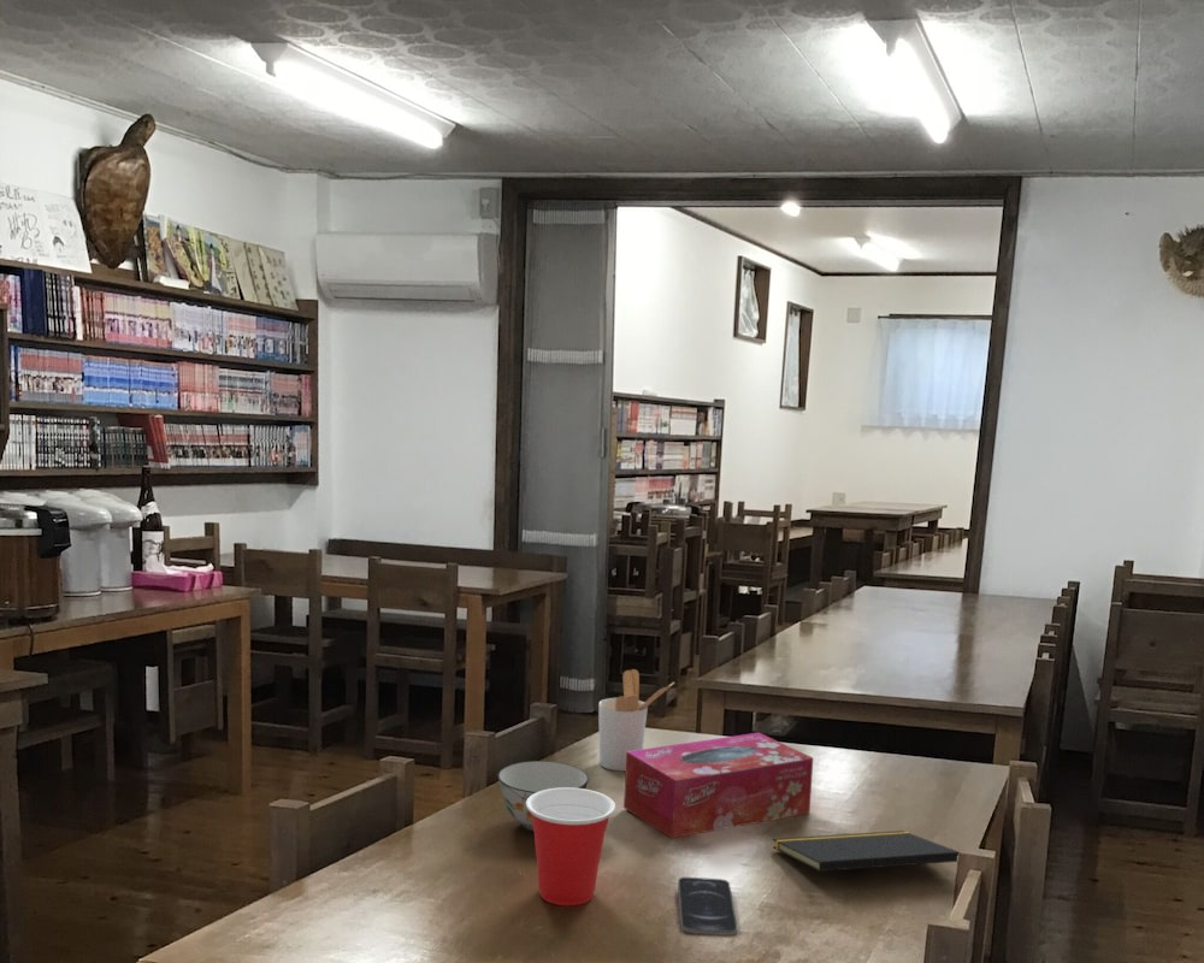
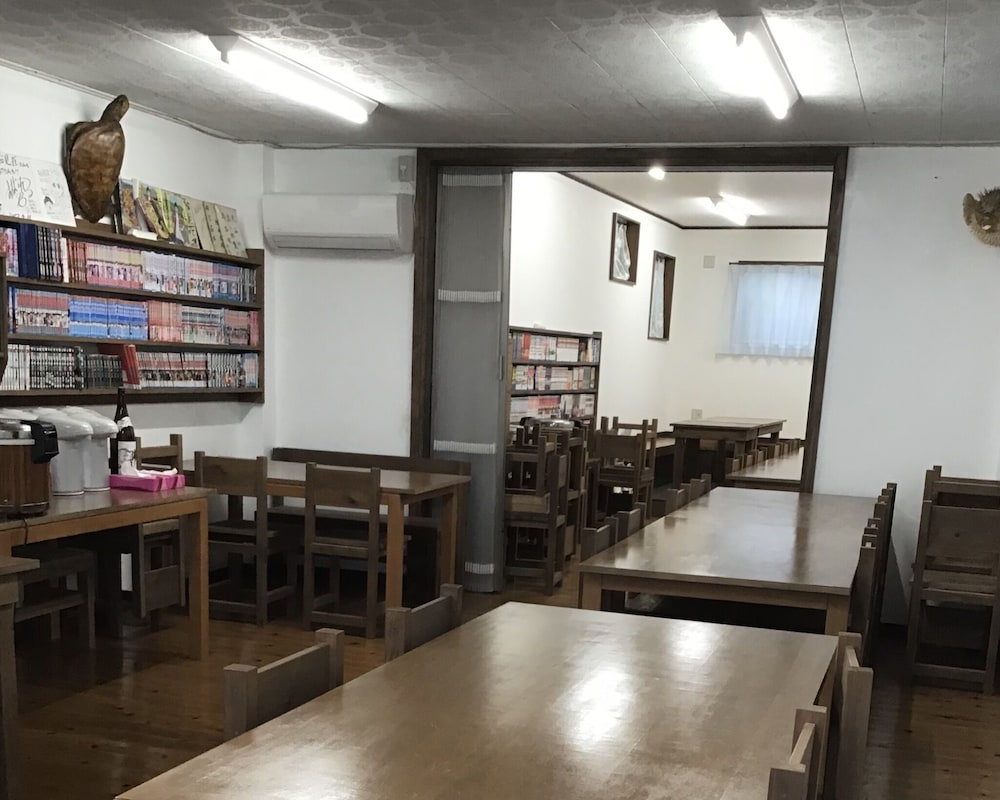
- cup [526,787,616,906]
- smartphone [677,876,738,937]
- soup bowl [497,760,590,833]
- utensil holder [597,668,675,772]
- notepad [772,829,961,873]
- tissue box [622,732,814,839]
